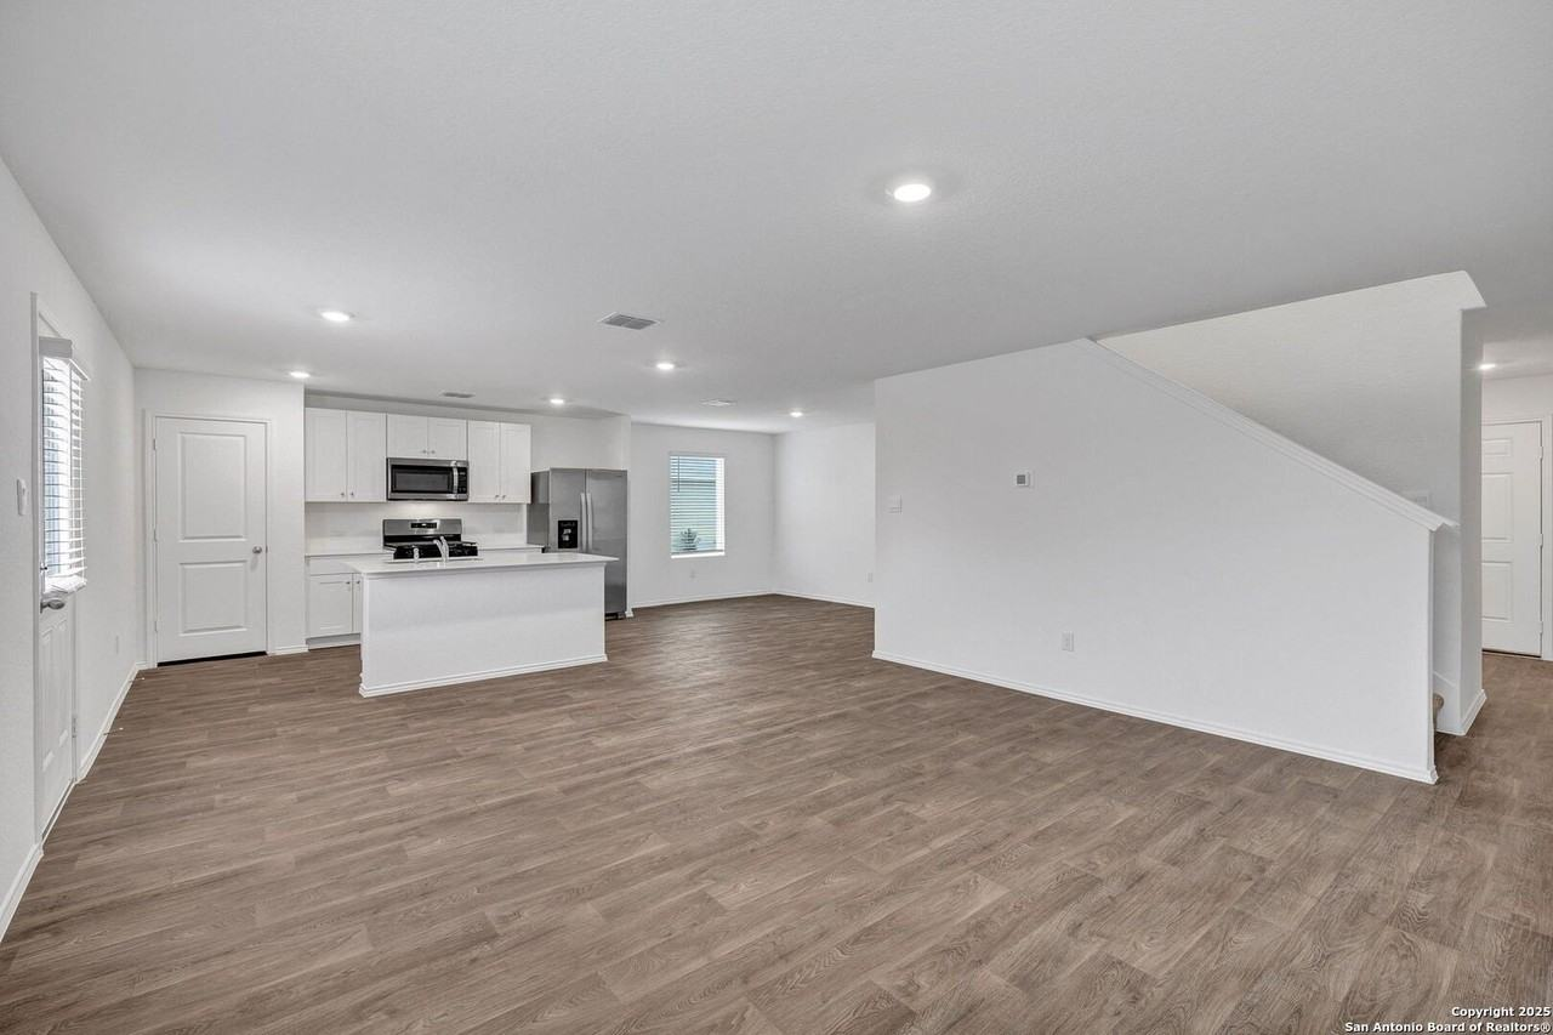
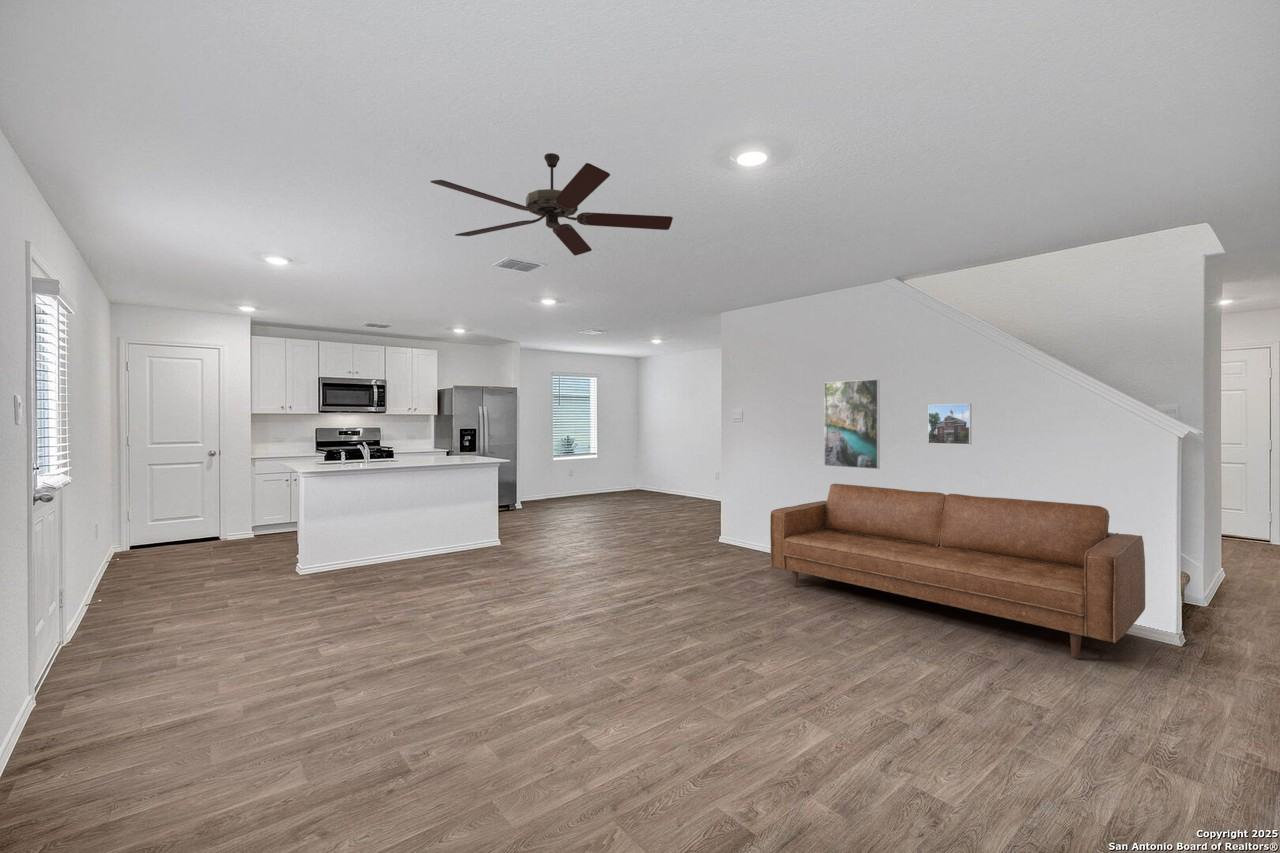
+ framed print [927,403,972,446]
+ ceiling fan [429,152,674,257]
+ sofa [769,483,1146,659]
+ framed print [823,378,881,470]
